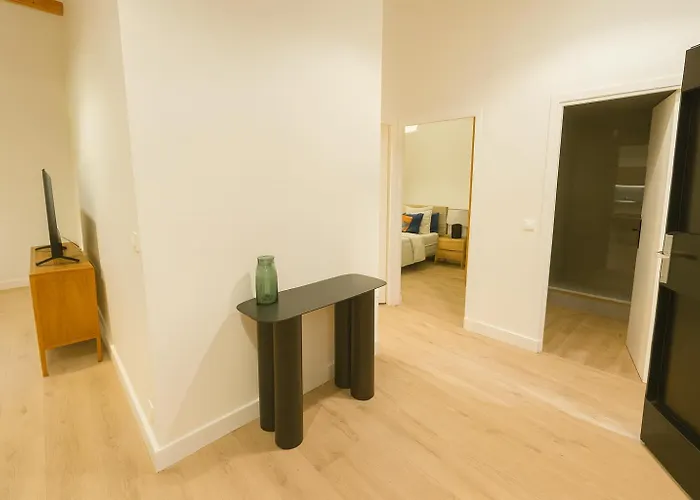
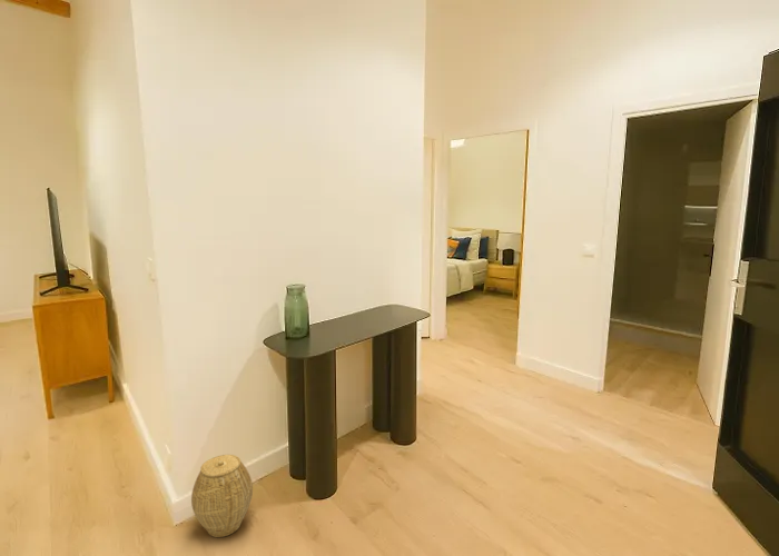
+ woven basket [190,454,254,538]
